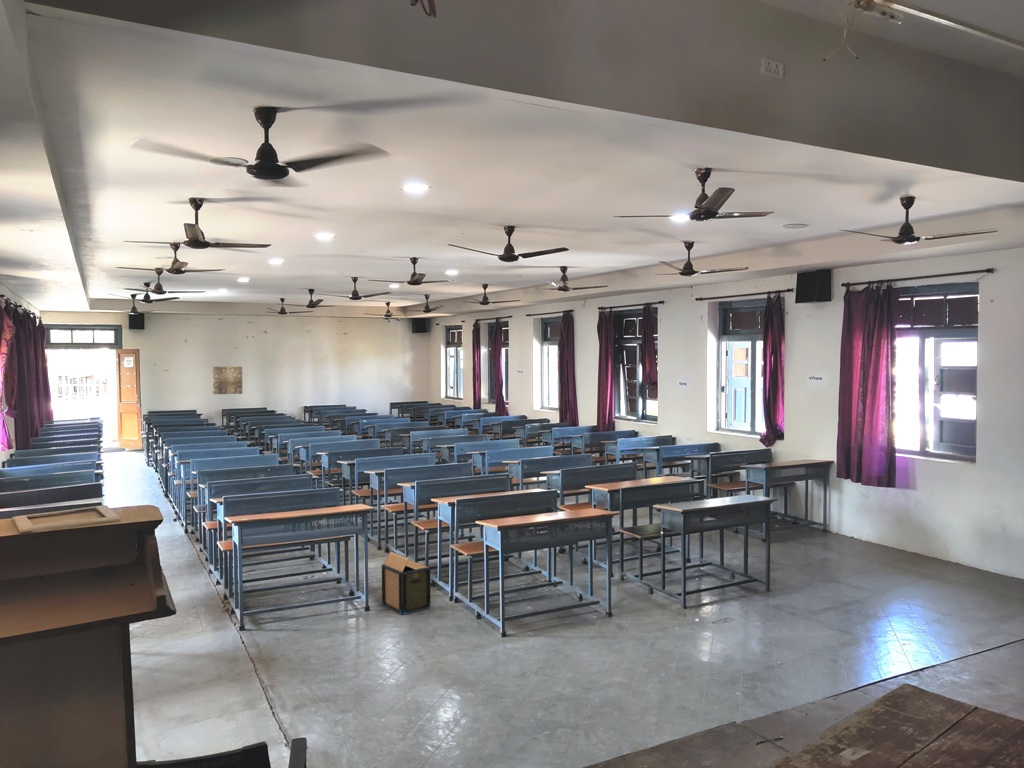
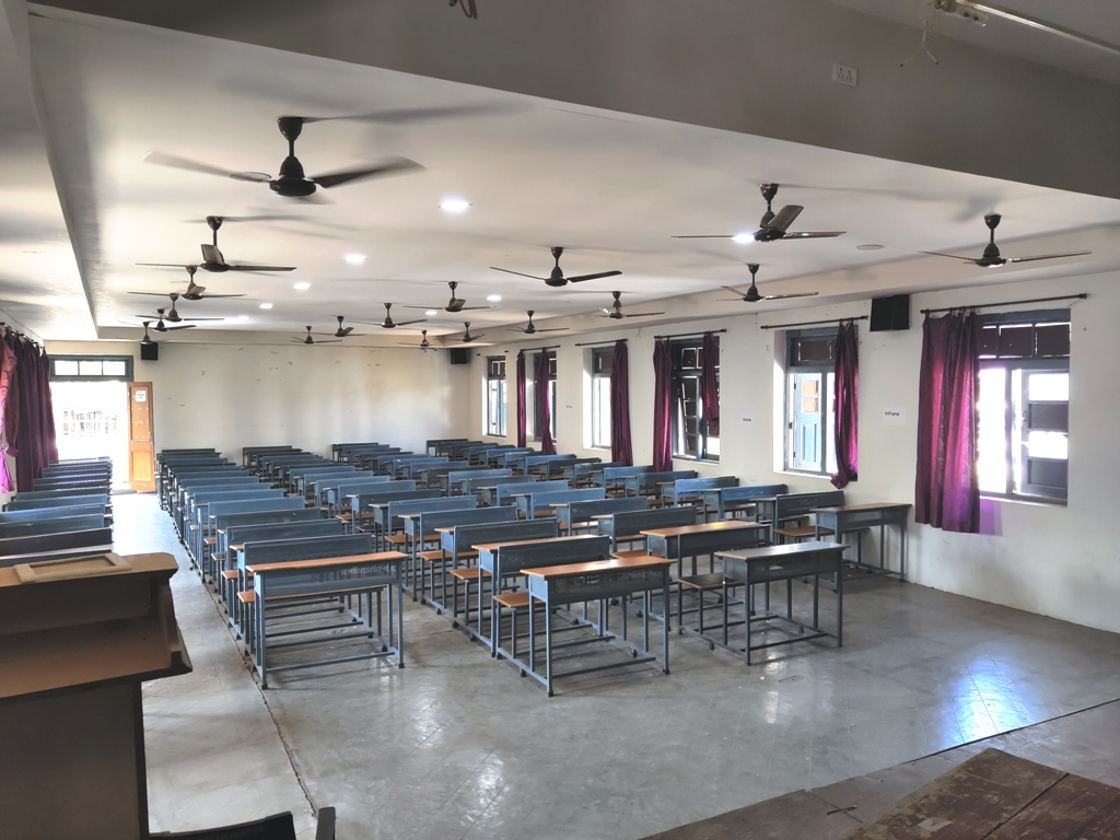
- wall art [212,366,243,395]
- cardboard box [381,550,432,615]
